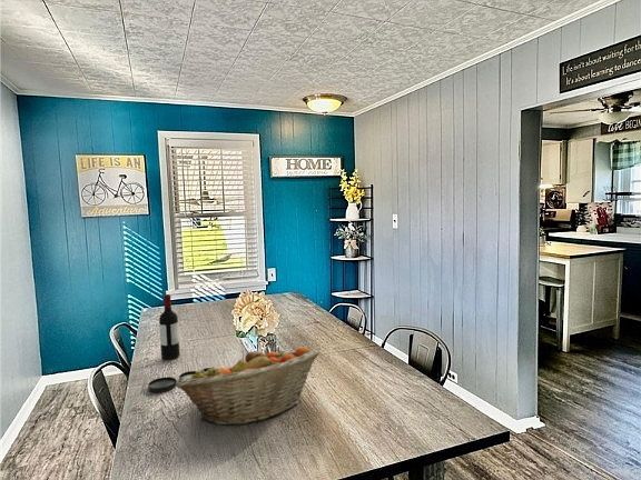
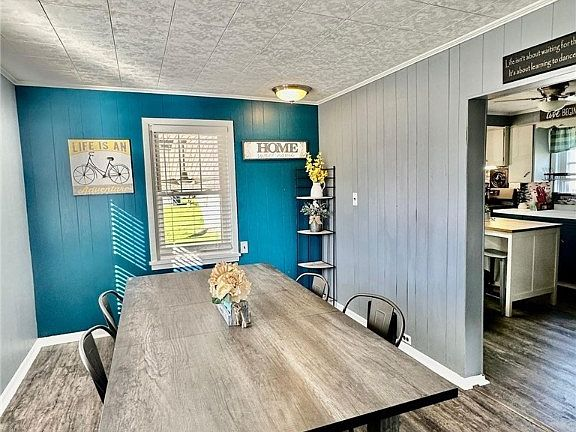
- plate [147,367,213,393]
- fruit basket [176,346,320,426]
- wine bottle [158,293,180,361]
